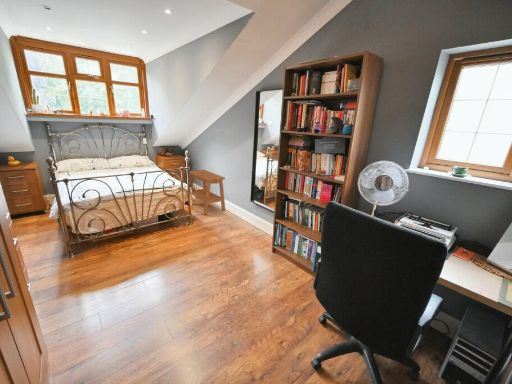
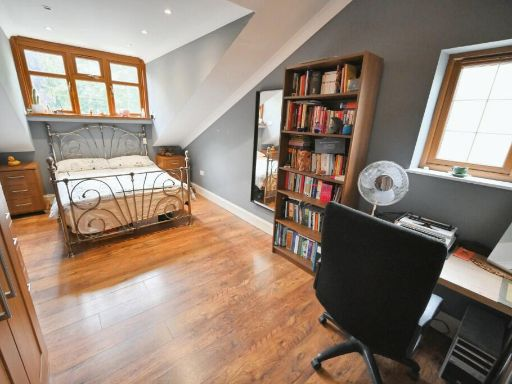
- side table [189,169,226,216]
